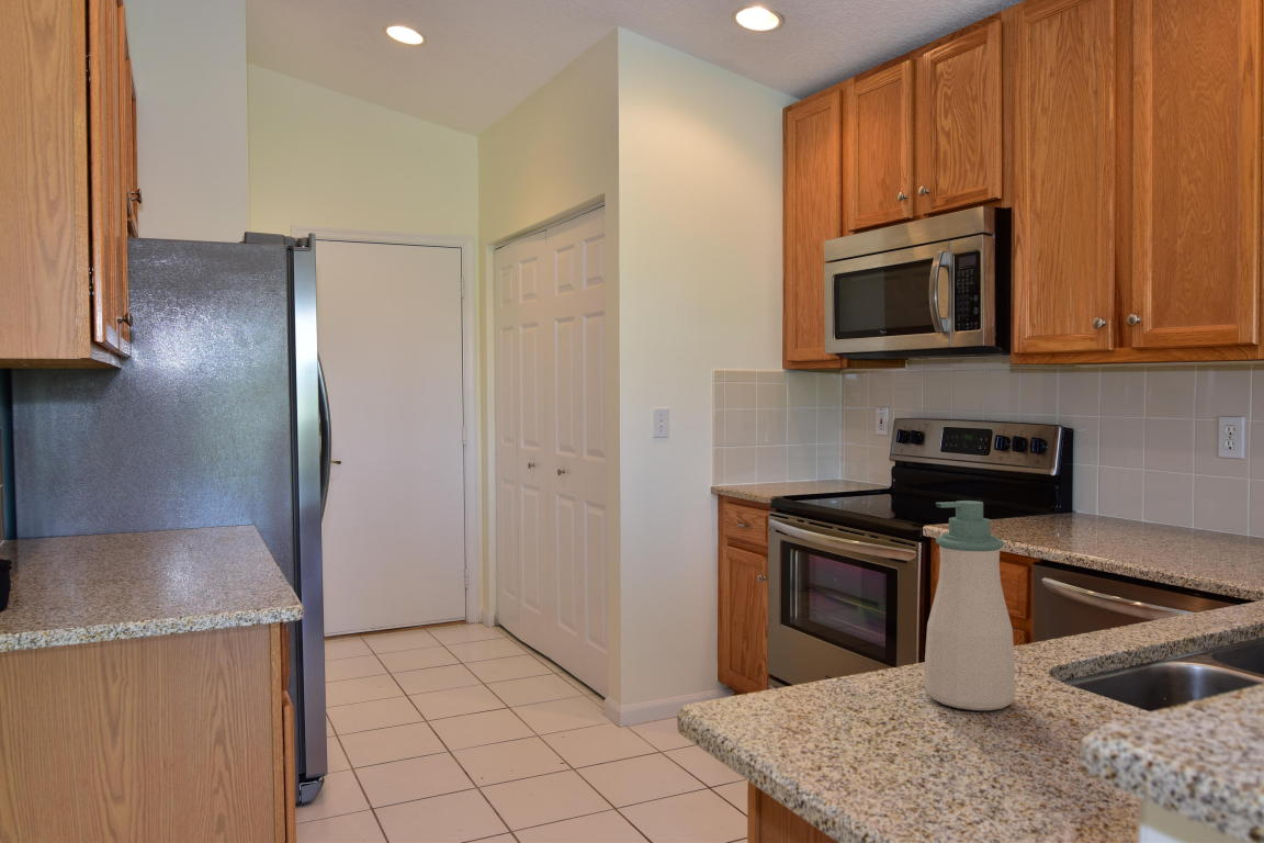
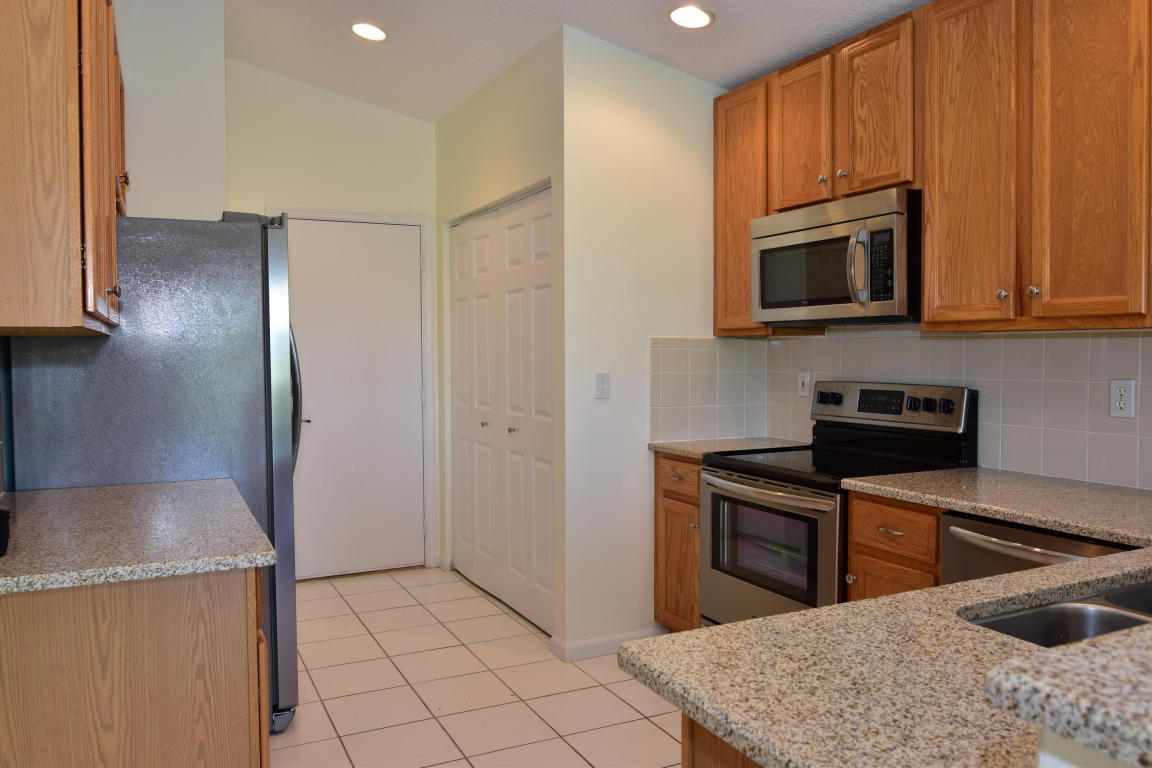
- soap bottle [924,499,1016,711]
